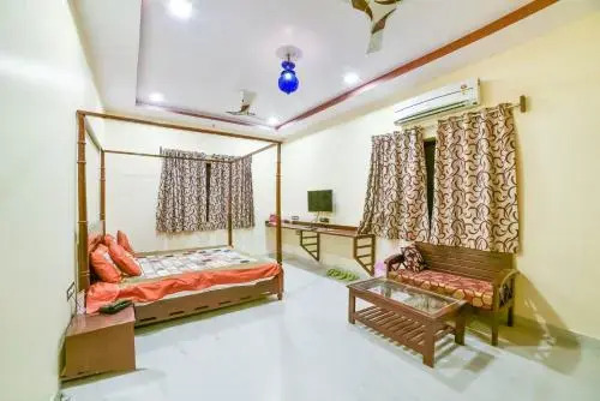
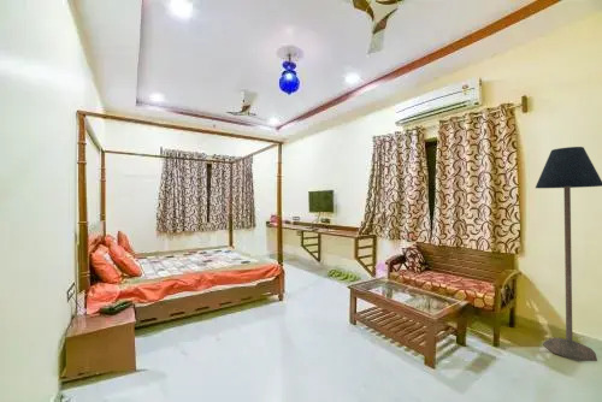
+ floor lamp [535,146,602,362]
